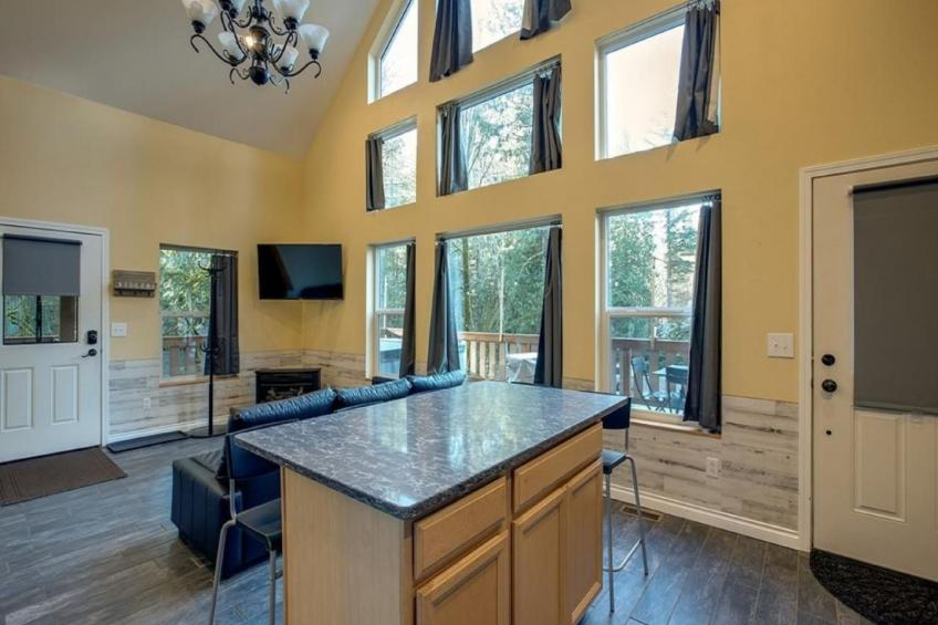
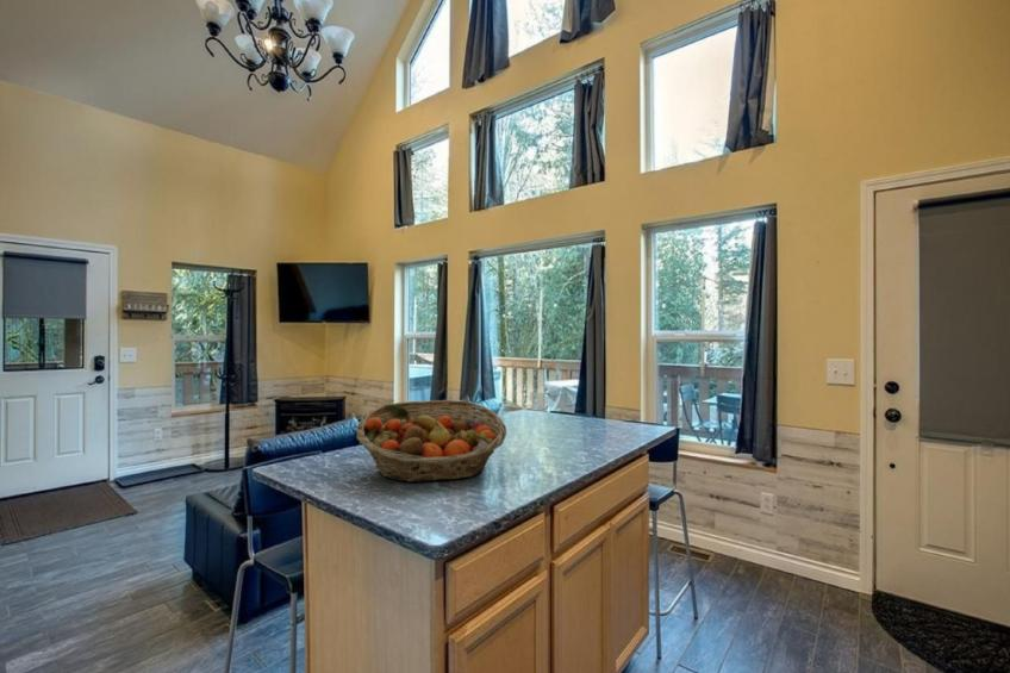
+ fruit basket [355,399,507,484]
